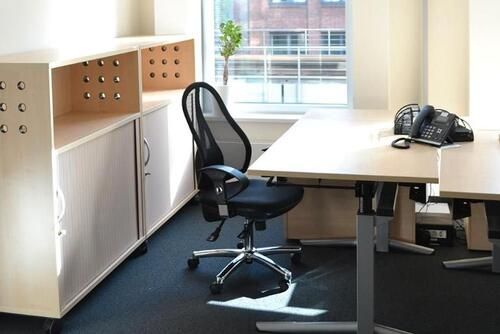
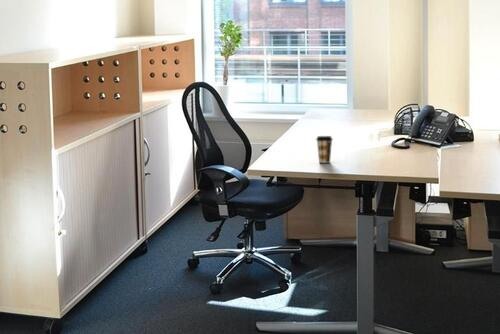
+ coffee cup [315,135,334,164]
